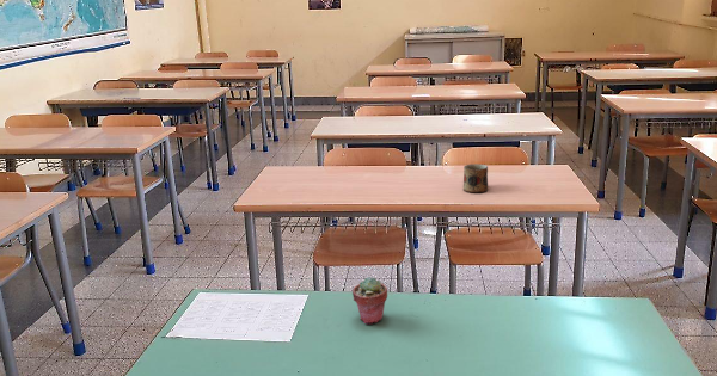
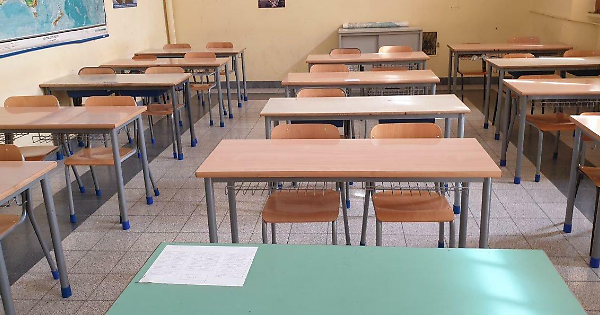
- potted succulent [351,276,388,325]
- mug [462,162,489,193]
